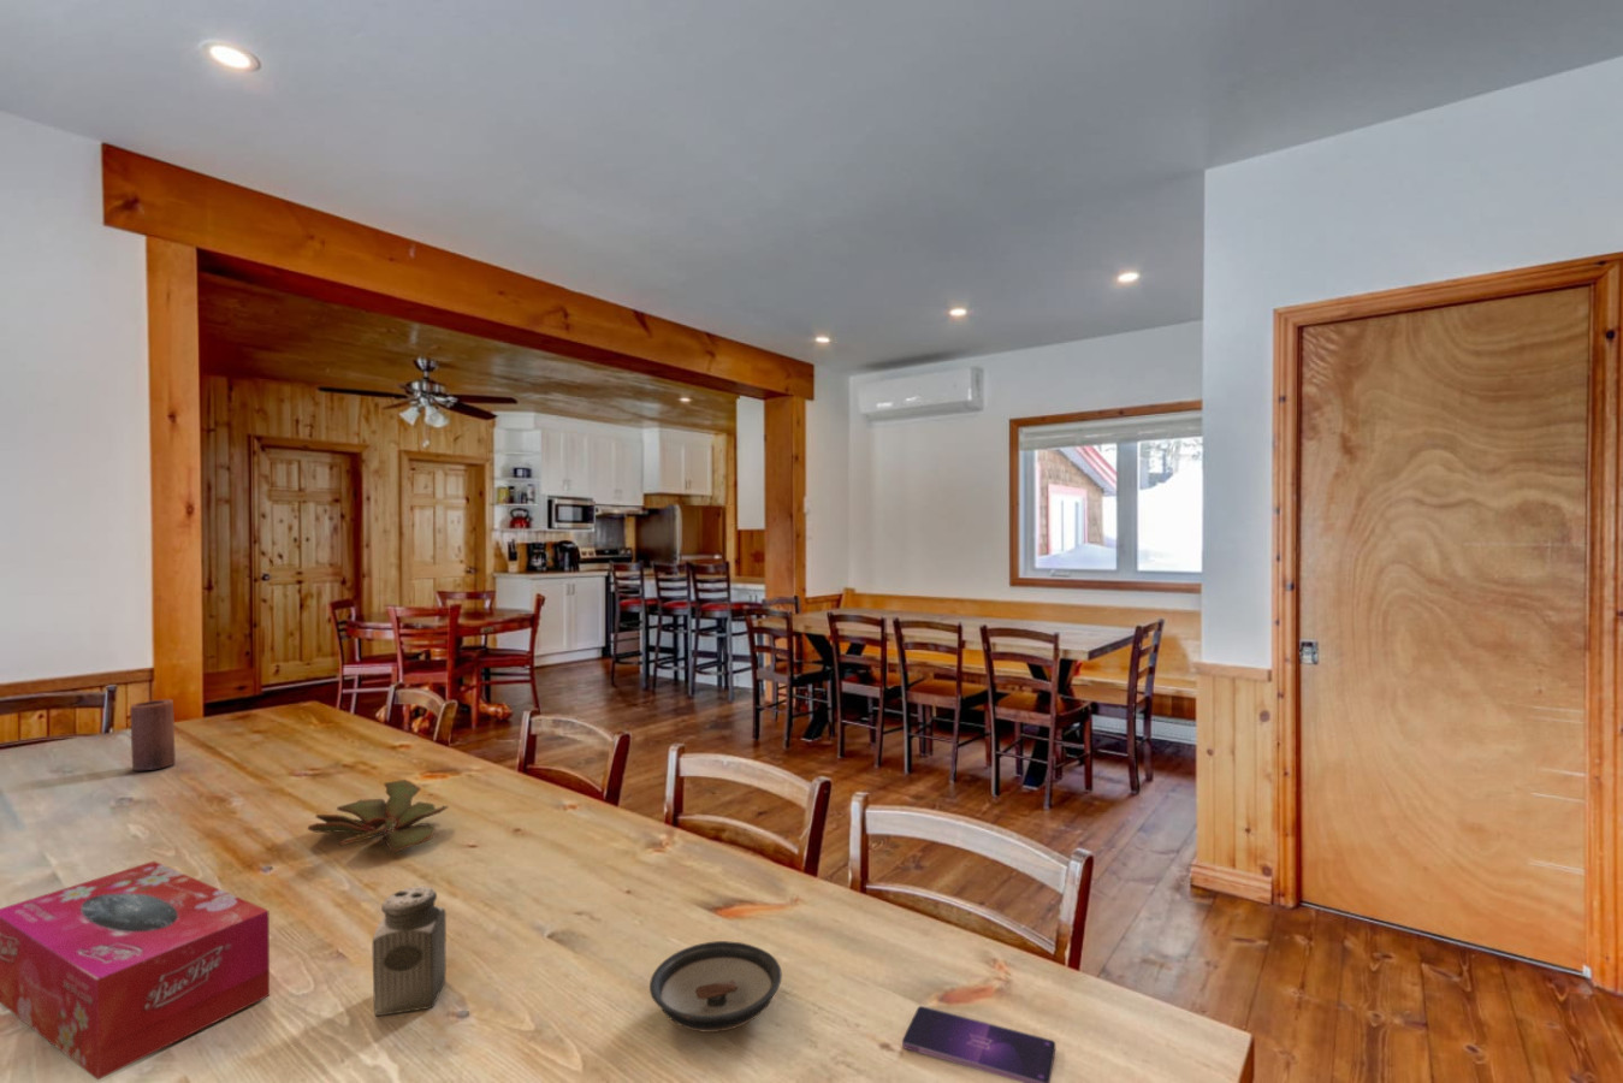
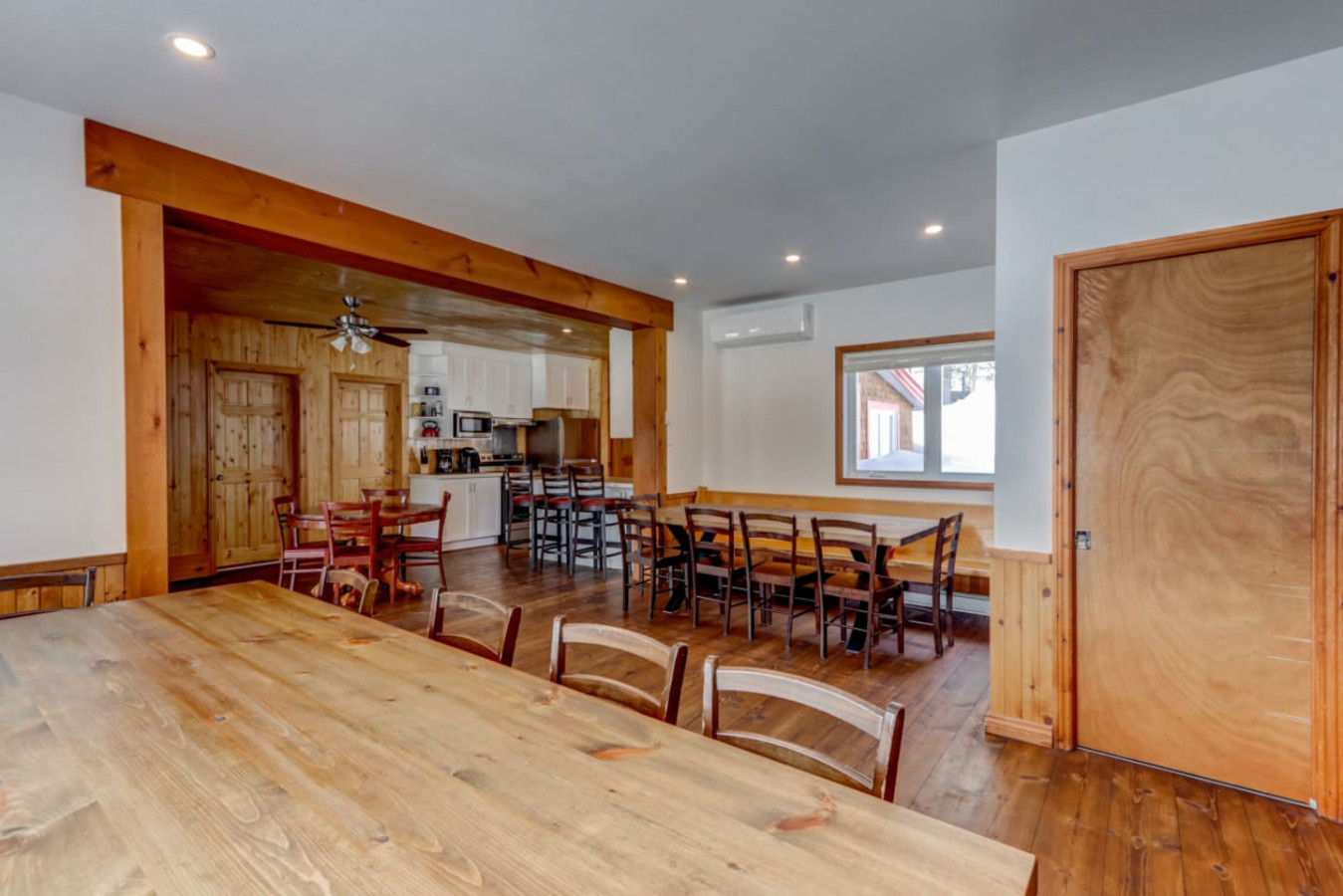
- saucer [649,940,783,1033]
- salt shaker [371,886,447,1017]
- candle [131,697,176,771]
- succulent plant [307,778,450,853]
- tissue box [0,861,271,1082]
- smartphone [902,1004,1056,1083]
